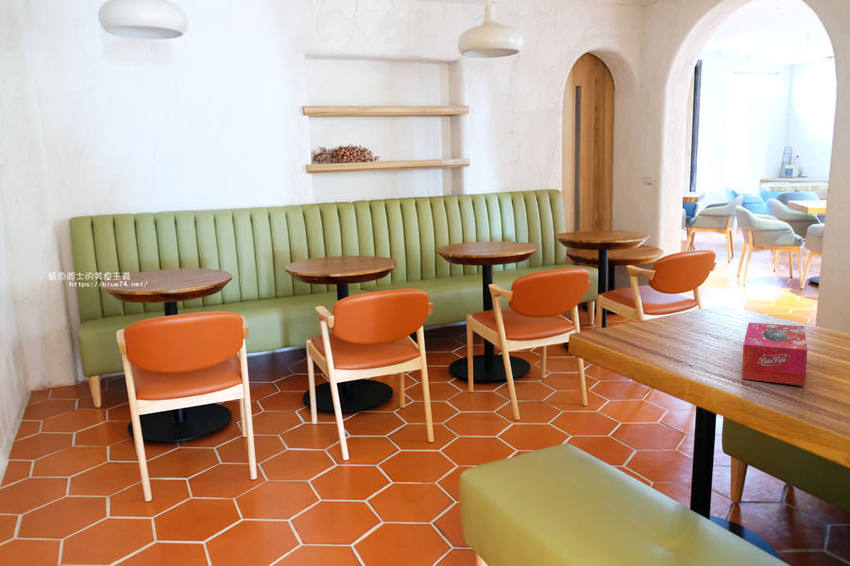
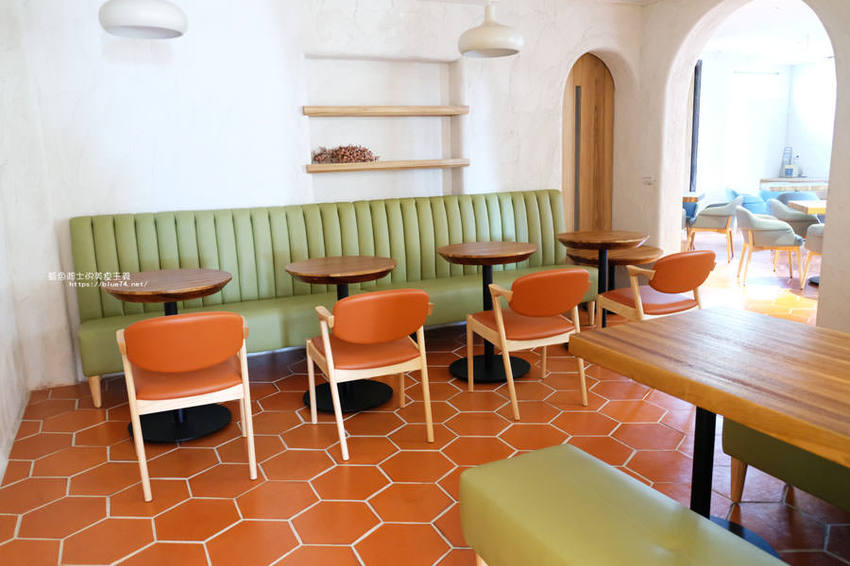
- tissue box [741,321,808,387]
